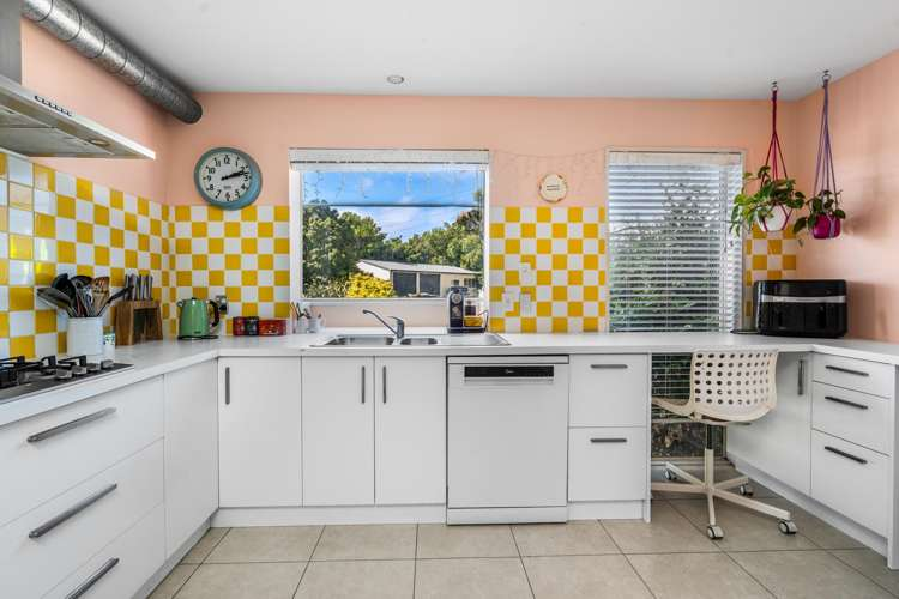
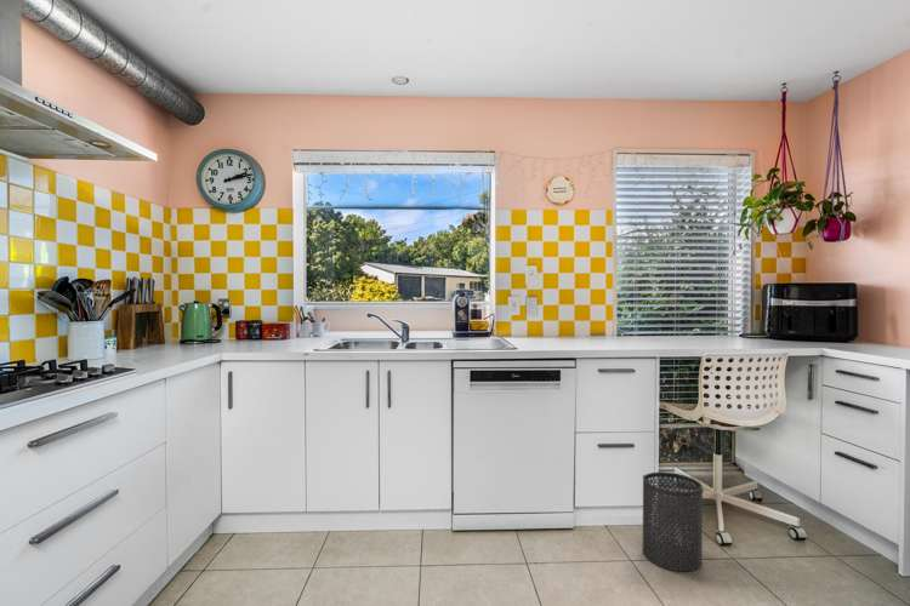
+ trash can [642,470,705,573]
